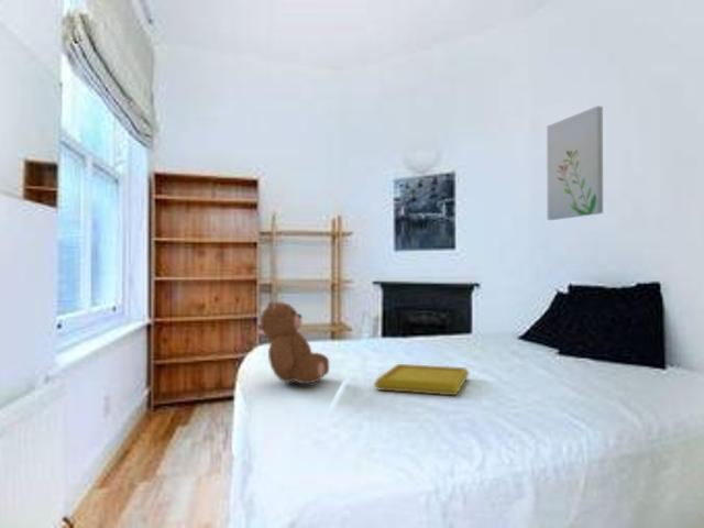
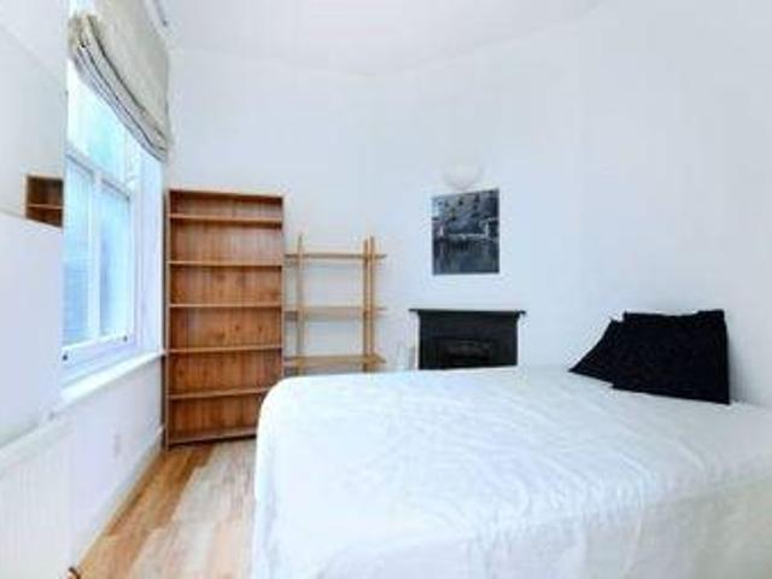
- serving tray [374,363,470,396]
- teddy bear [258,300,330,385]
- wall art [546,105,604,221]
